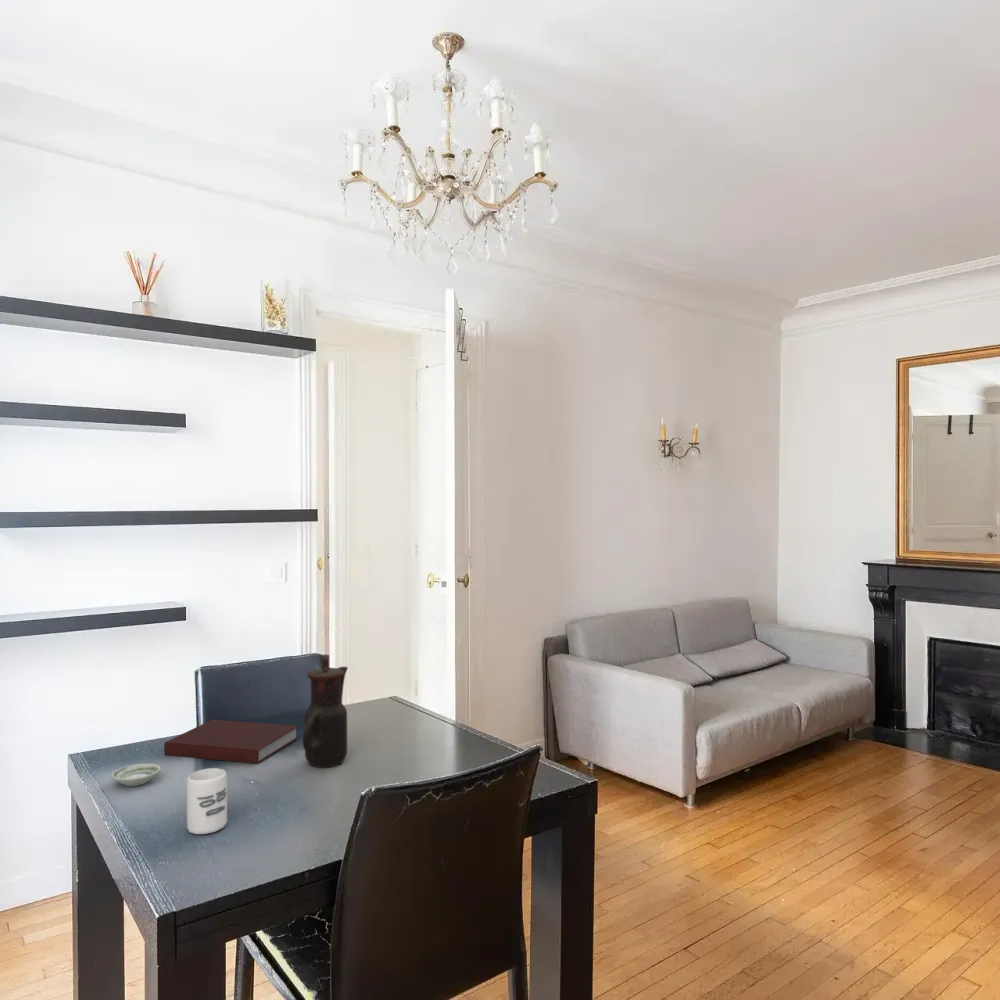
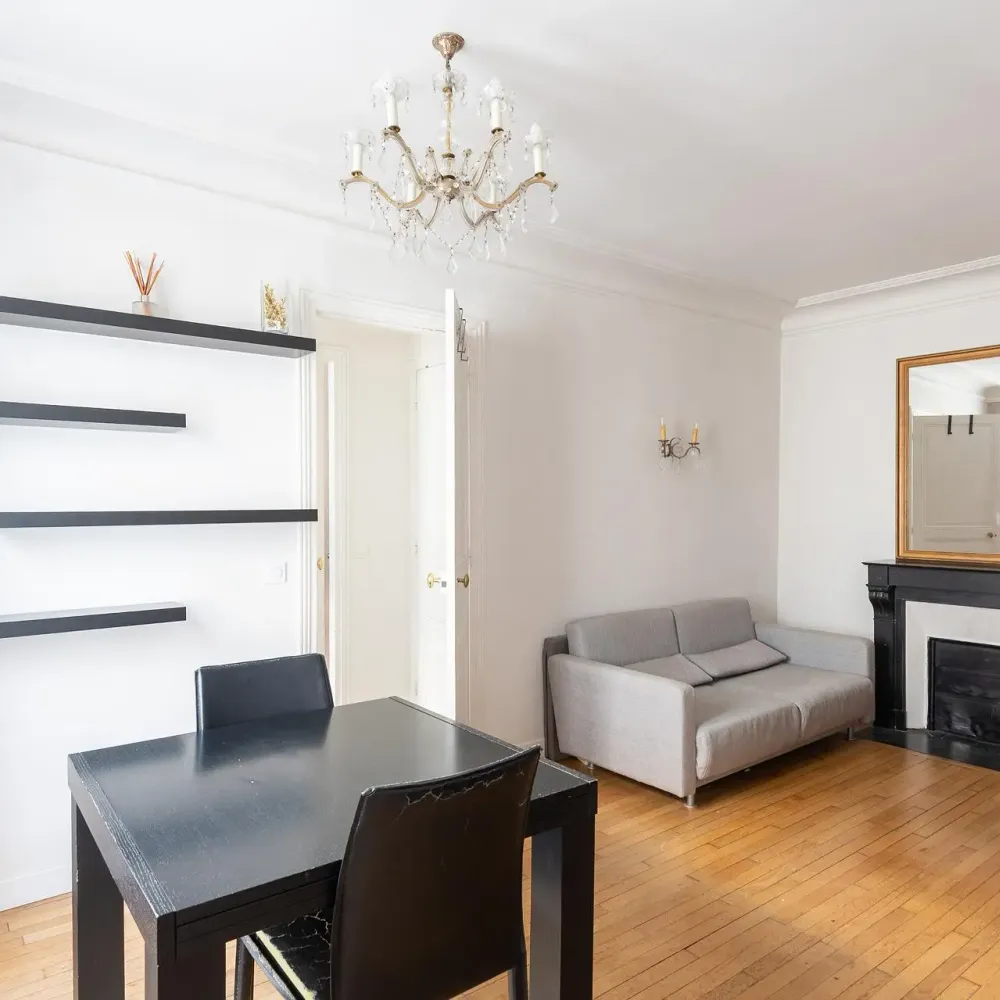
- teapot [302,653,349,769]
- cup [185,767,228,835]
- saucer [110,763,162,787]
- notebook [163,719,299,764]
